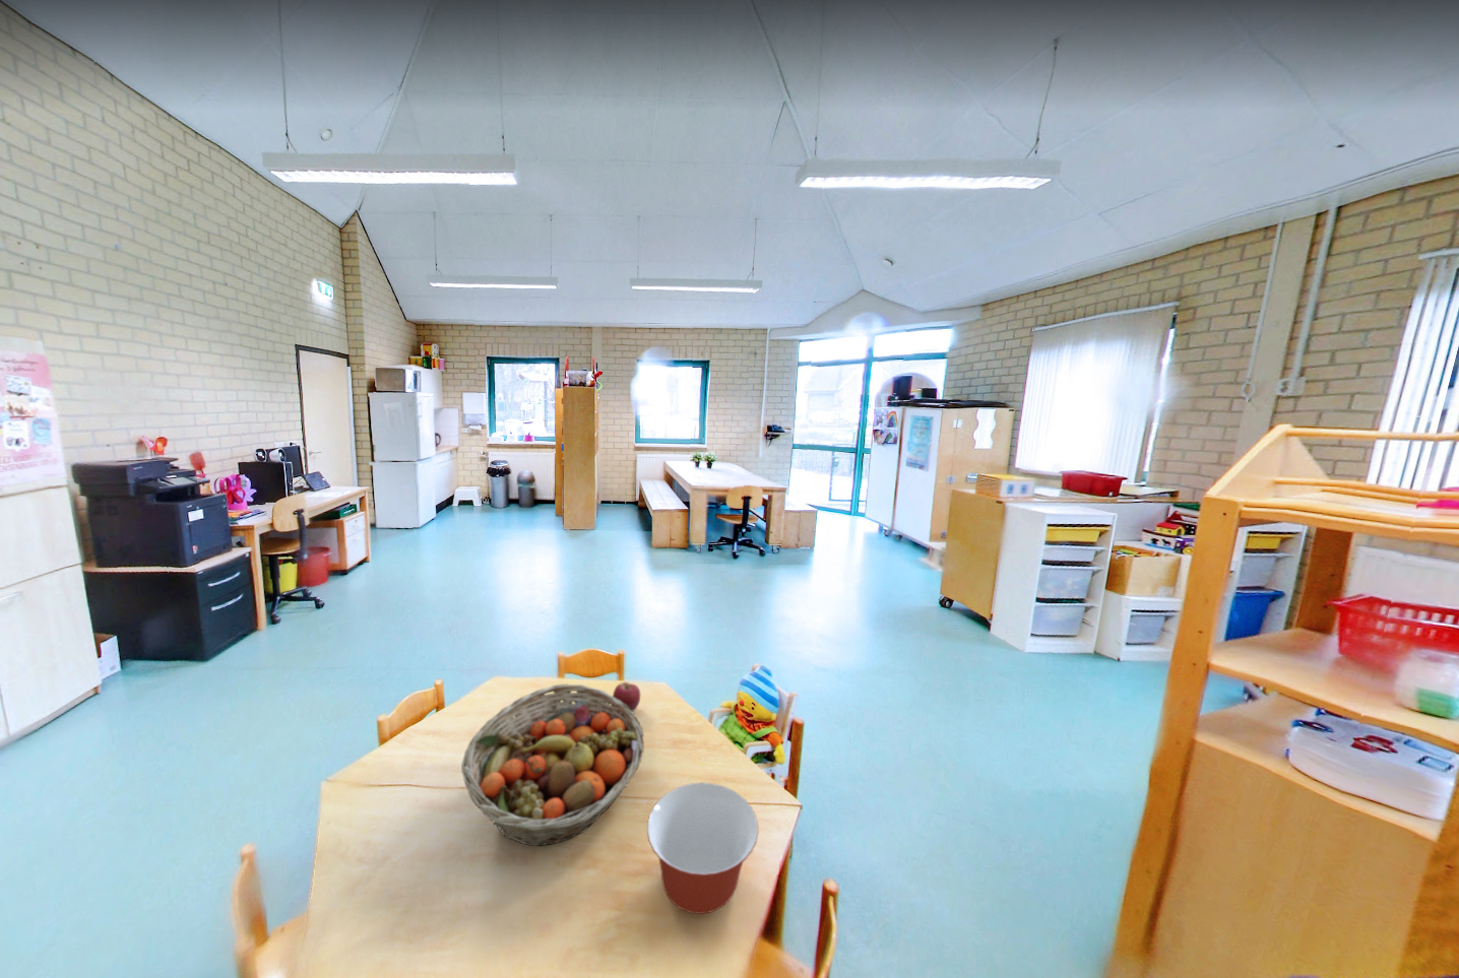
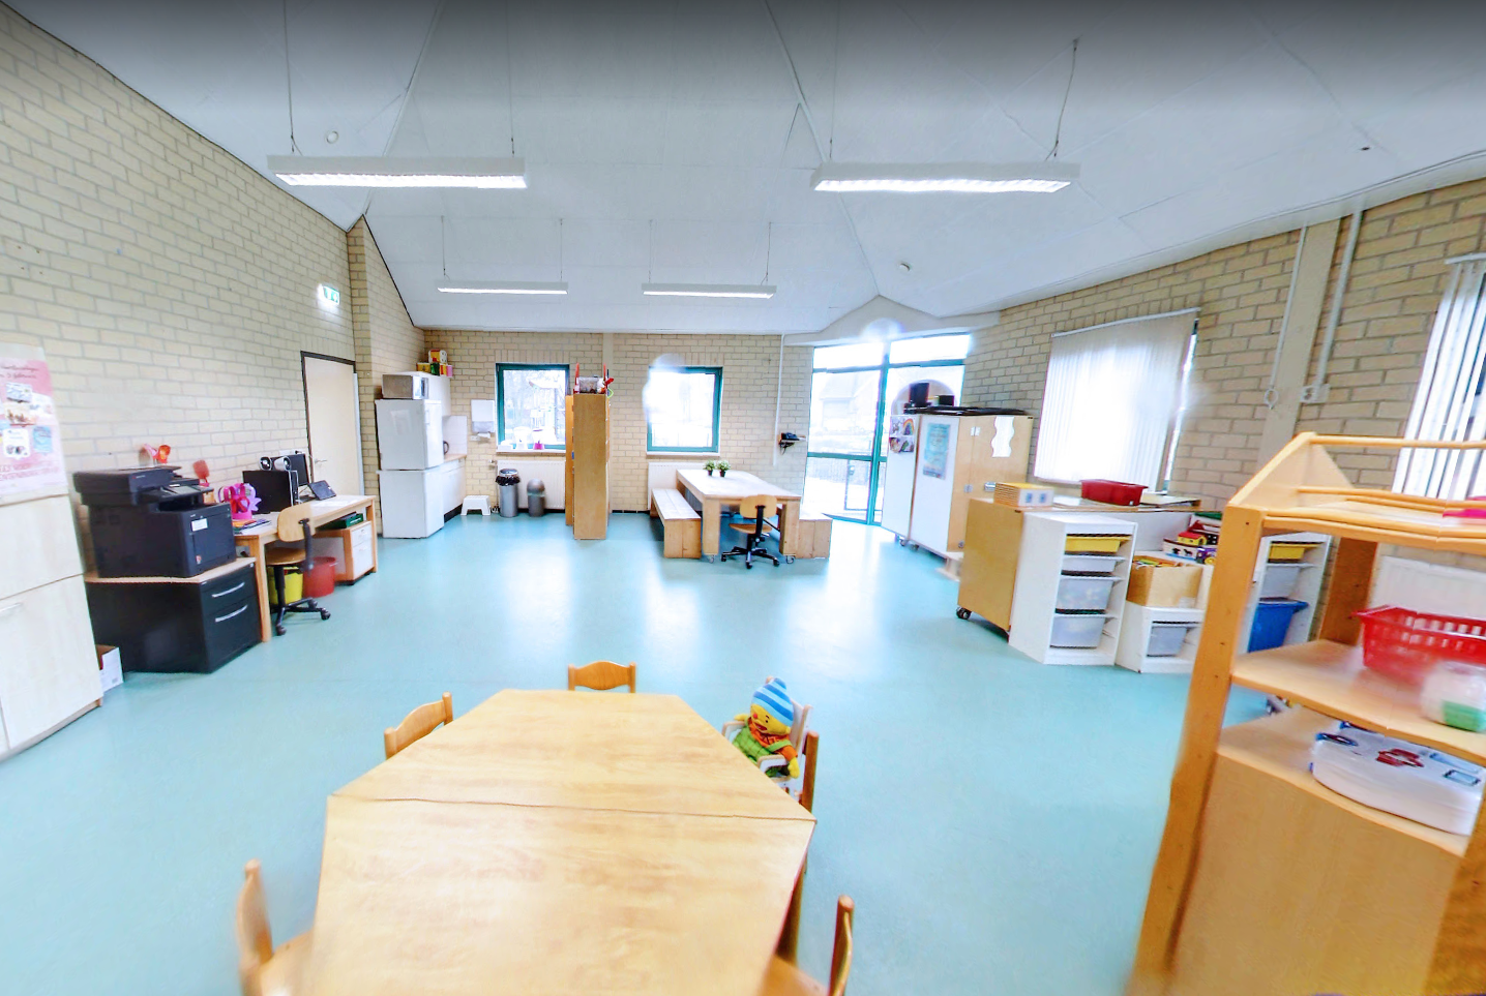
- mixing bowl [647,782,759,915]
- apple [612,681,641,712]
- fruit basket [460,683,645,847]
